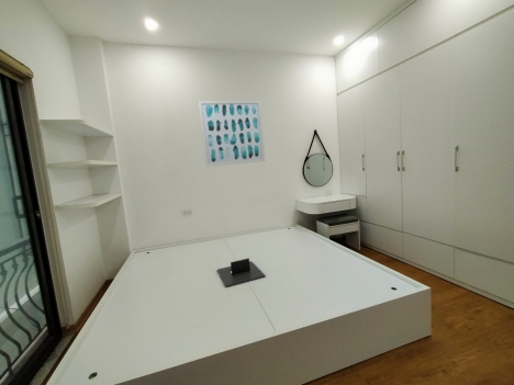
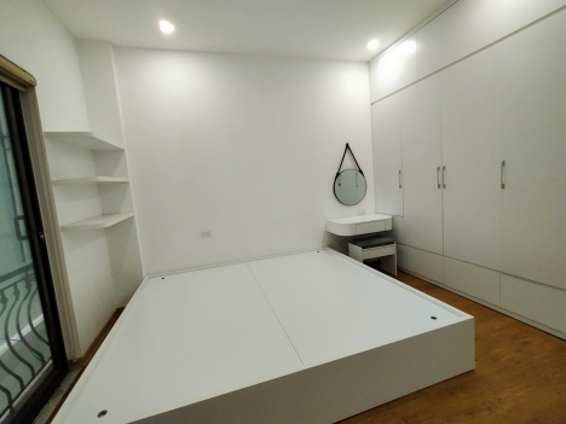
- wall art [198,100,267,167]
- laptop [216,257,267,288]
